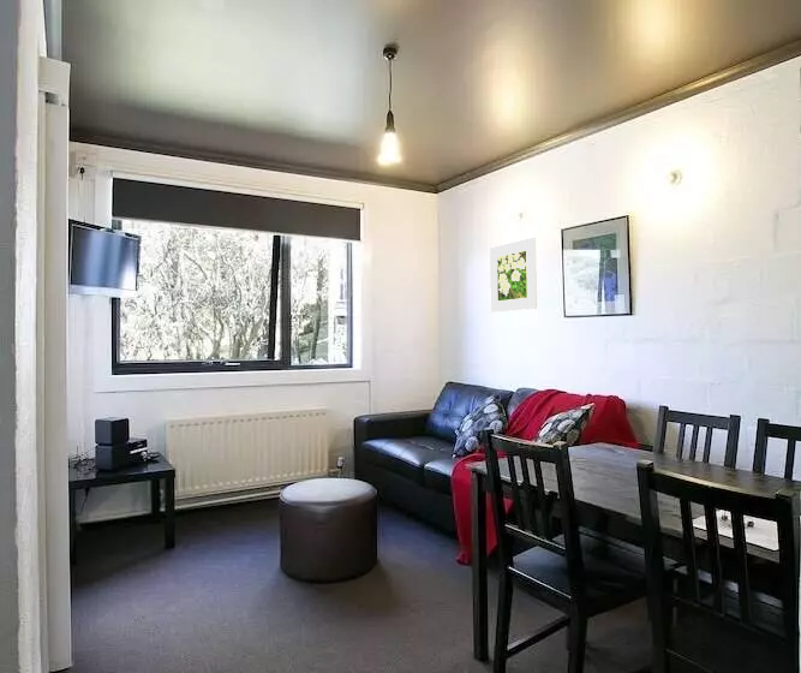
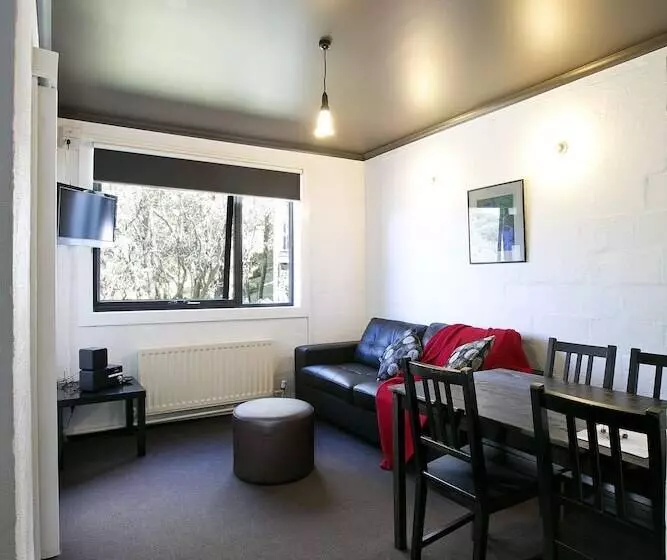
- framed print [489,237,538,314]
